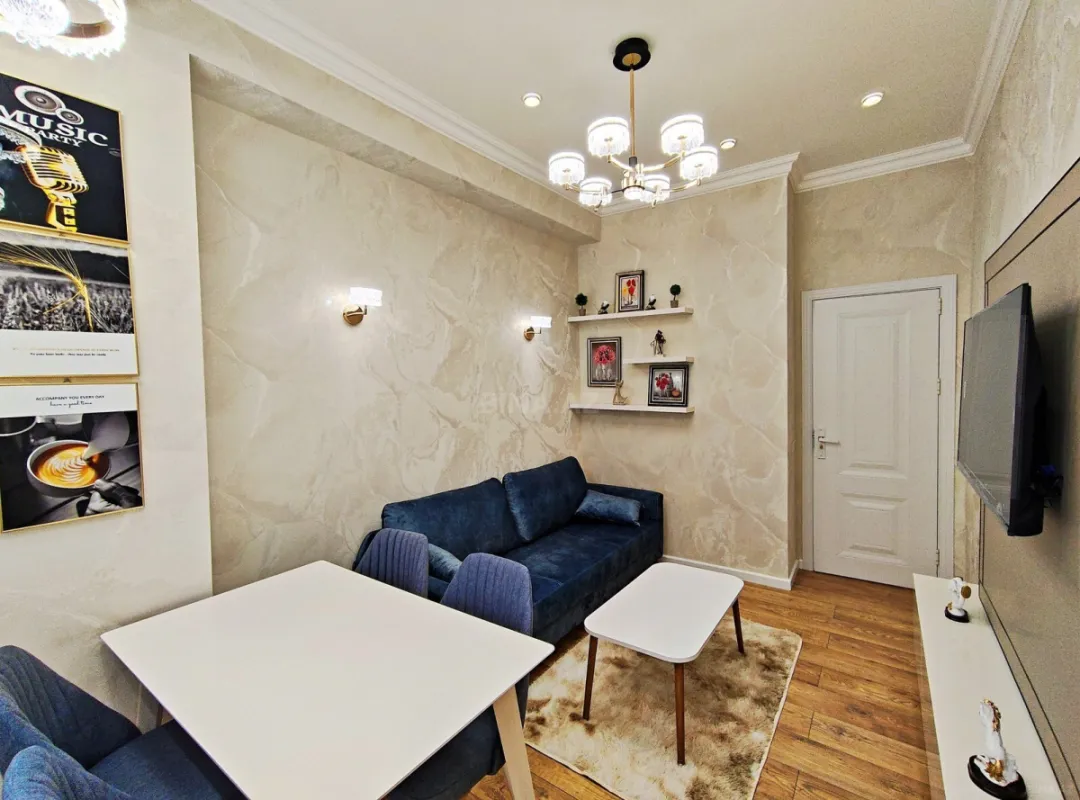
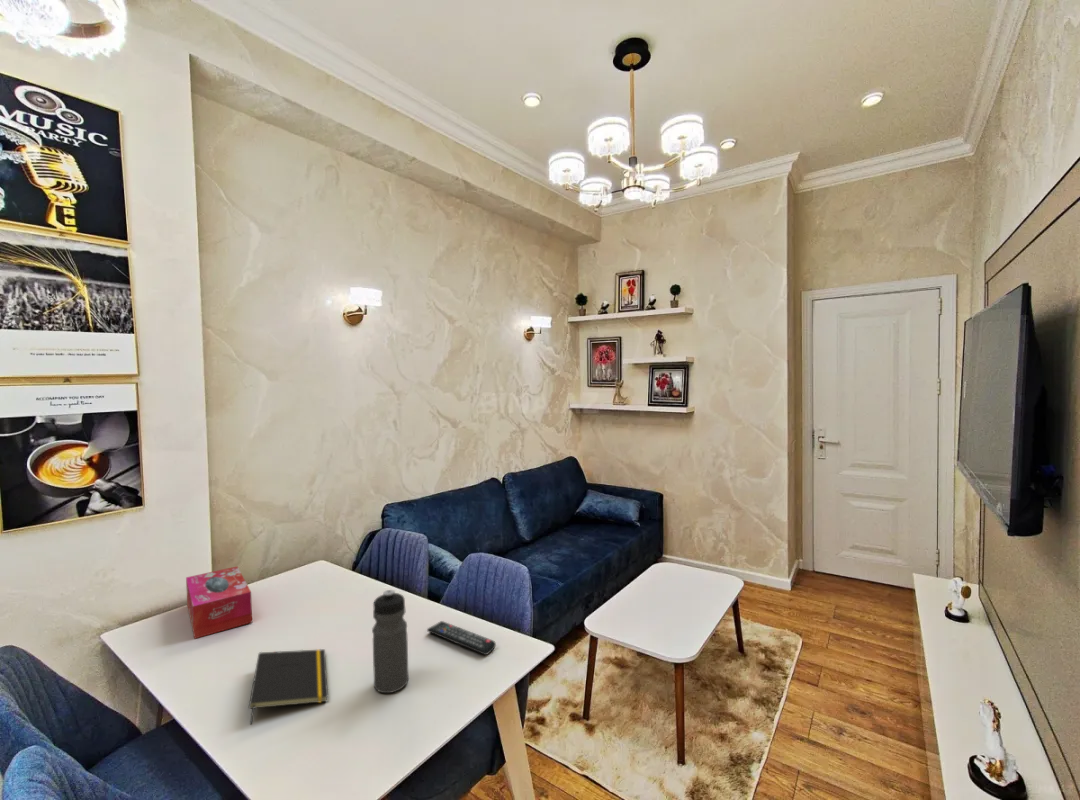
+ remote control [426,620,497,656]
+ water bottle [371,589,410,694]
+ notepad [248,648,329,725]
+ tissue box [185,565,253,640]
